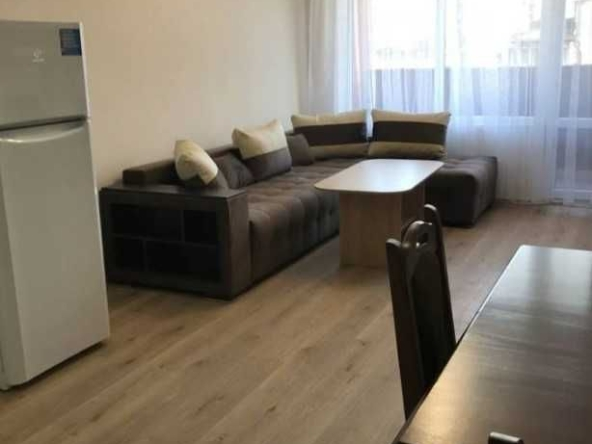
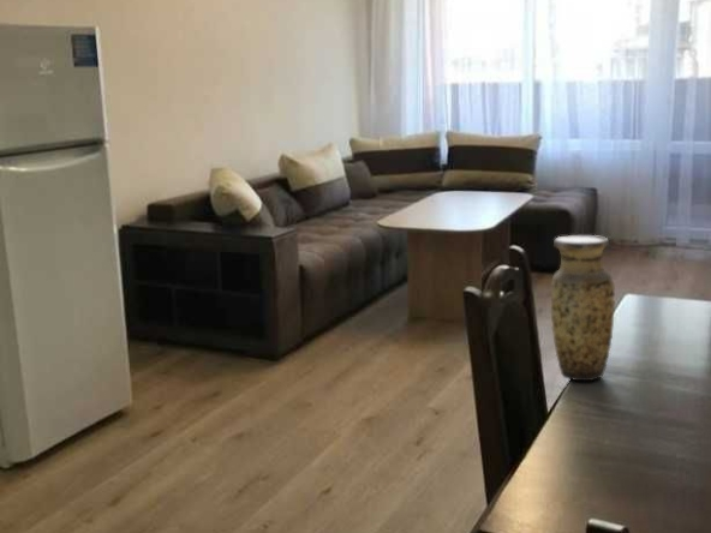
+ vase [550,234,616,382]
